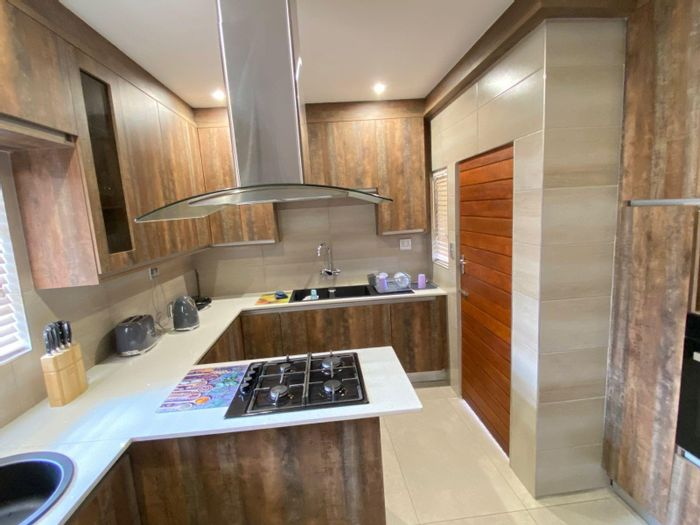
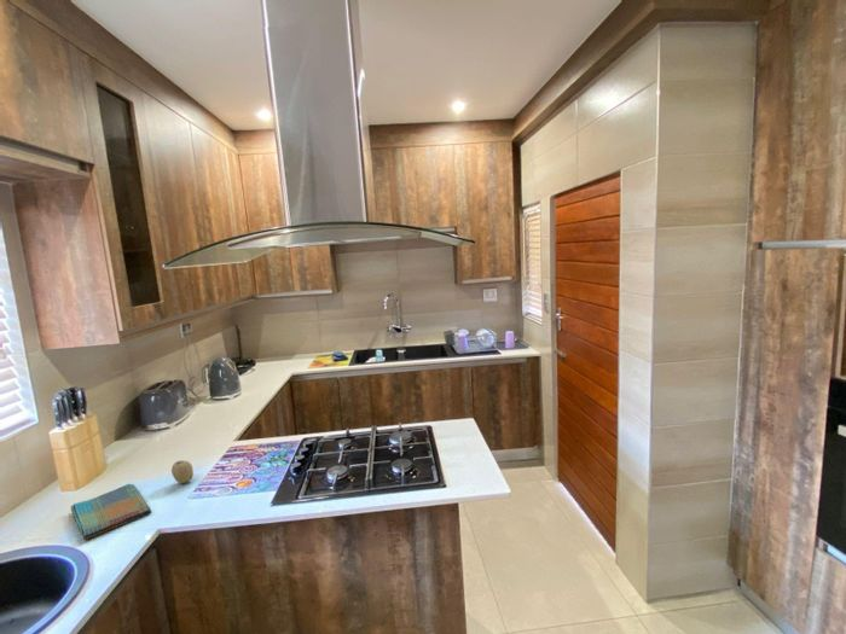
+ dish towel [70,483,152,541]
+ fruit [170,459,195,484]
